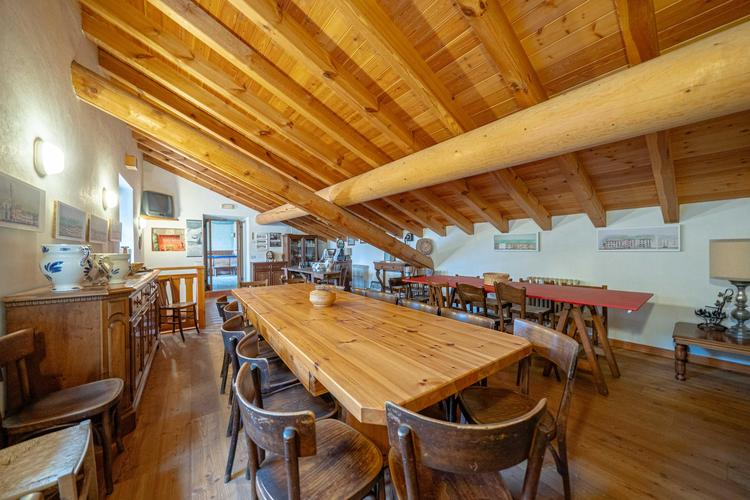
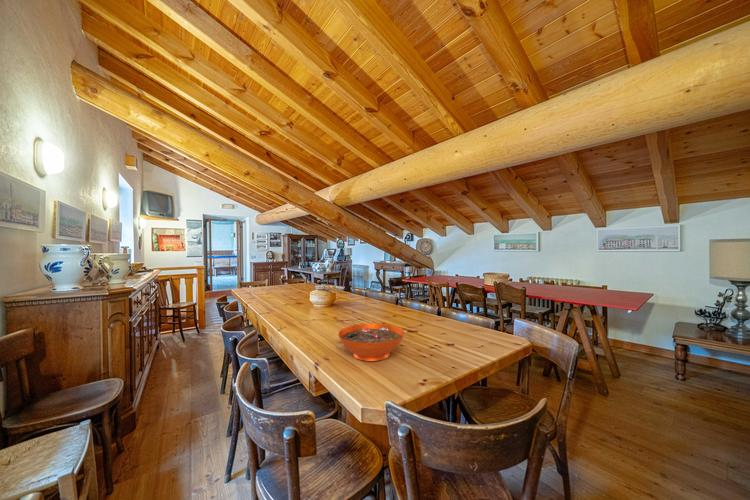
+ decorative bowl [337,323,405,362]
